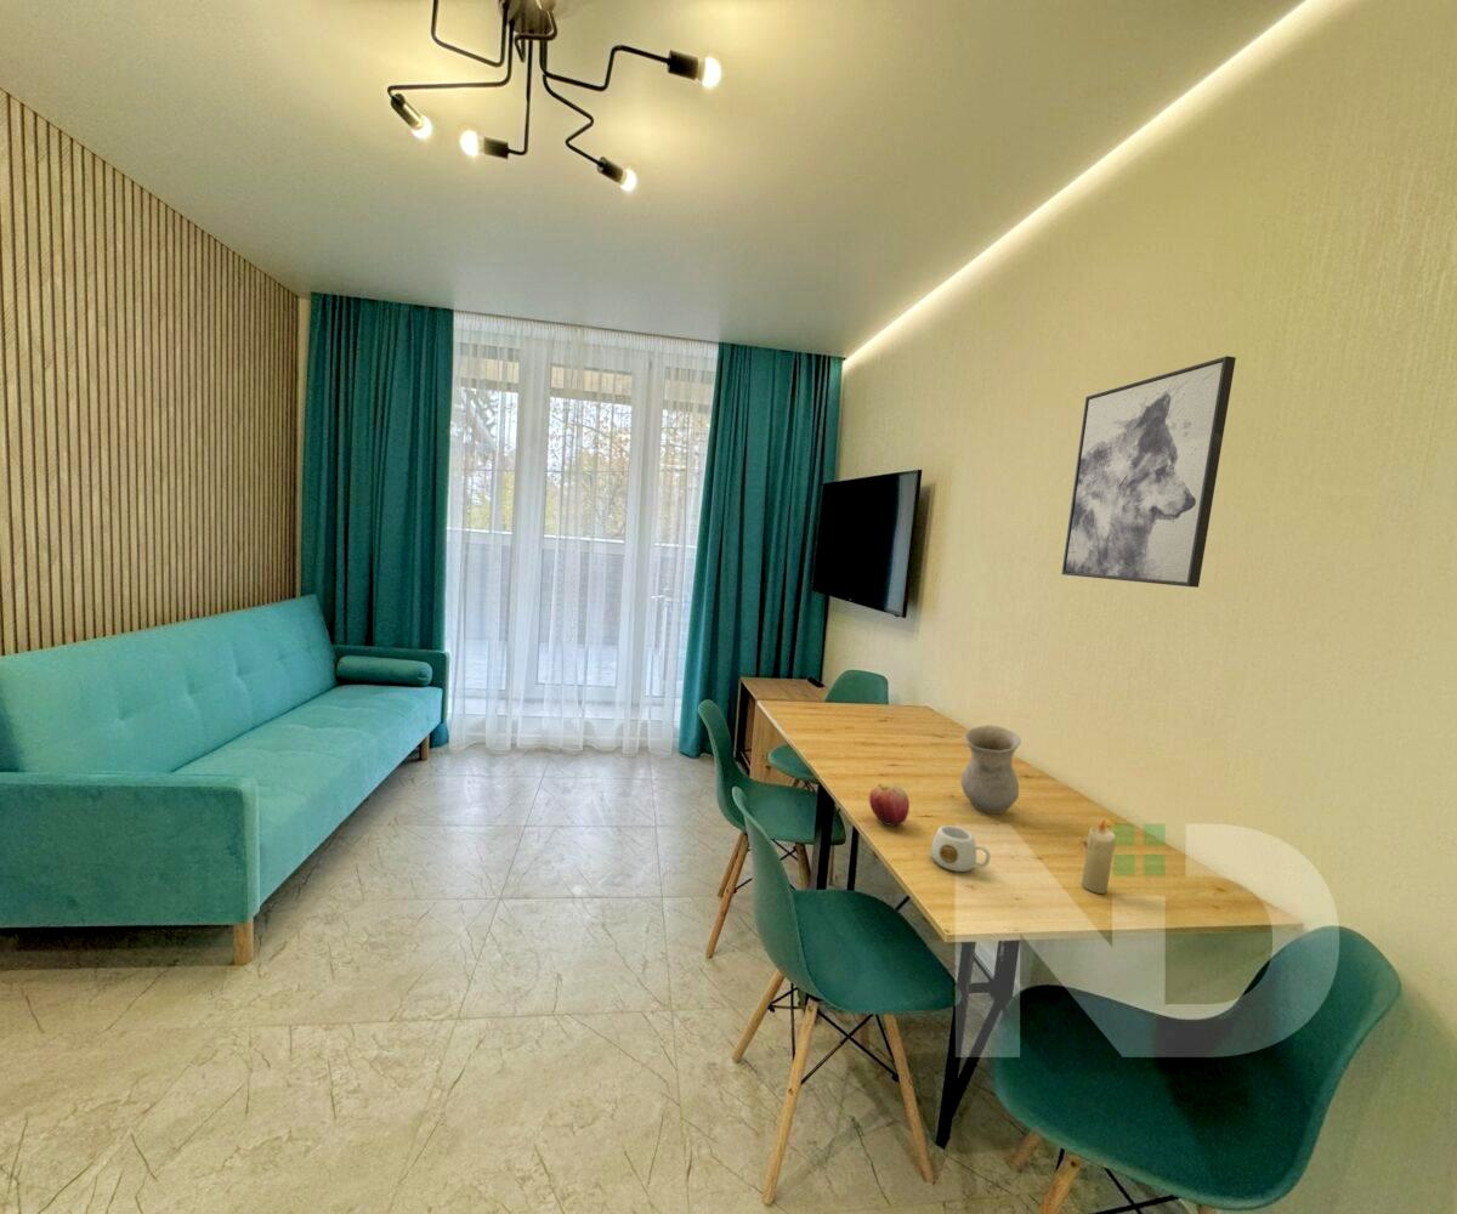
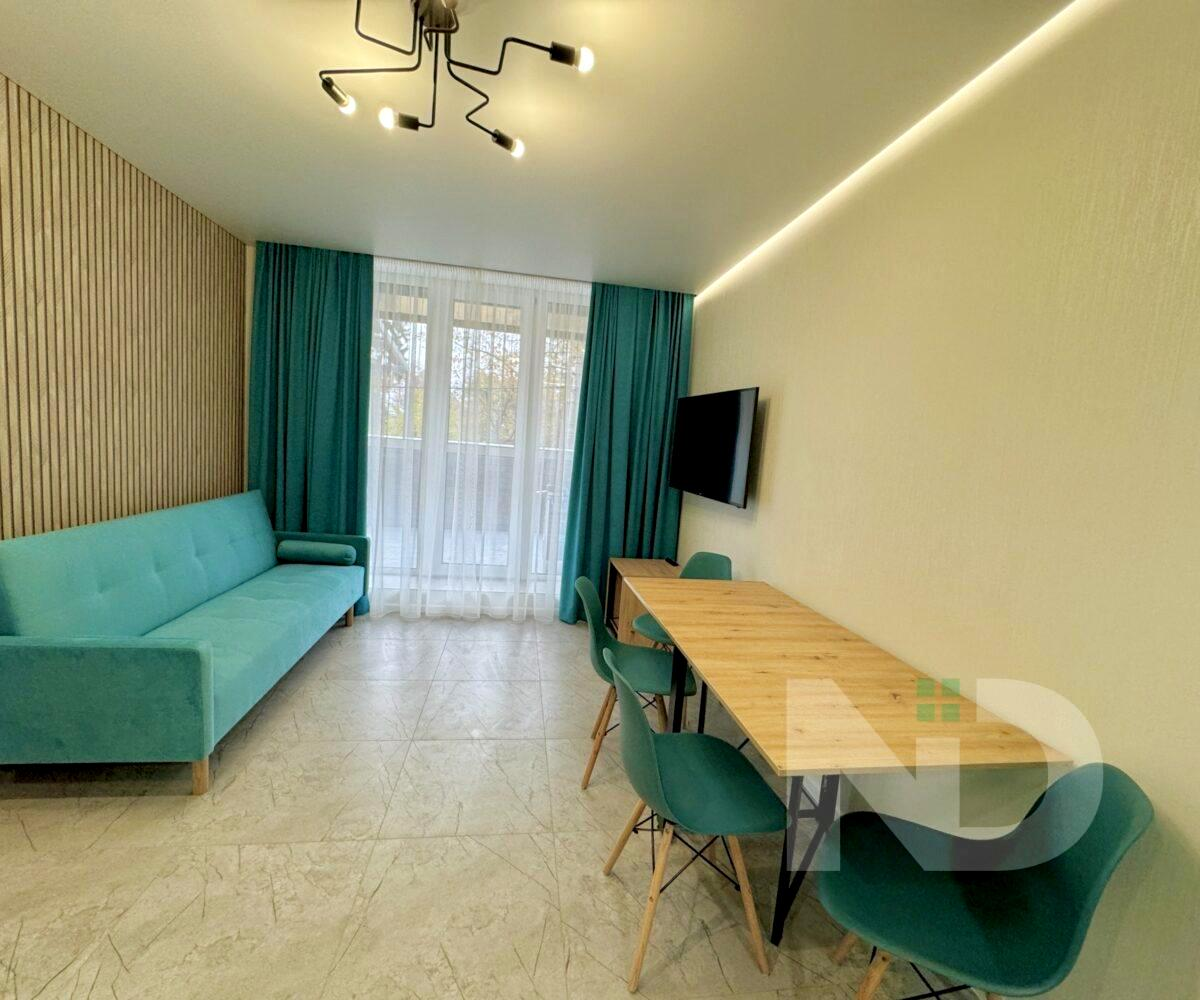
- candle [1081,818,1117,895]
- vase [960,724,1022,815]
- mug [930,824,991,873]
- apple [868,783,911,827]
- wall art [1060,354,1237,589]
